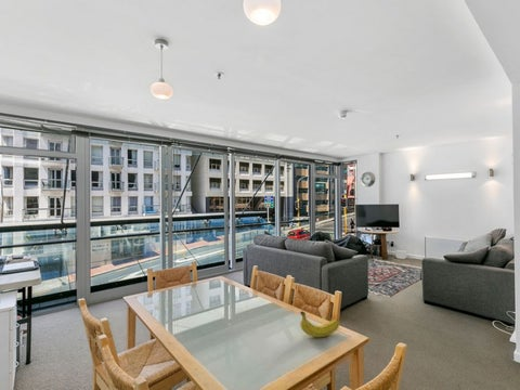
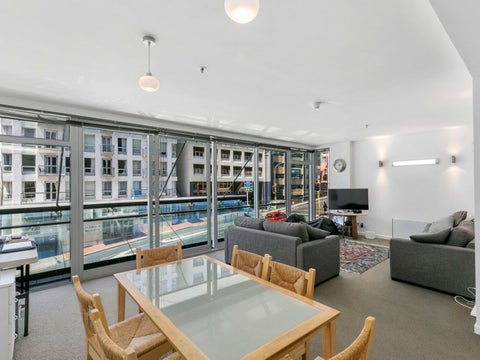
- fruit [299,310,340,338]
